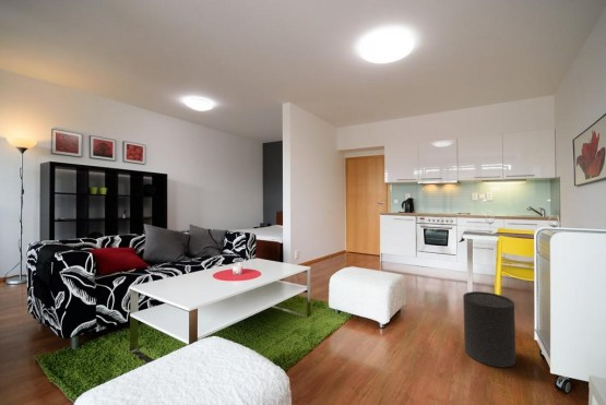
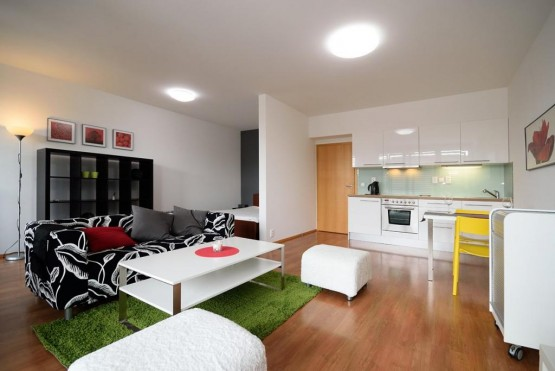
- trash can [462,290,516,369]
